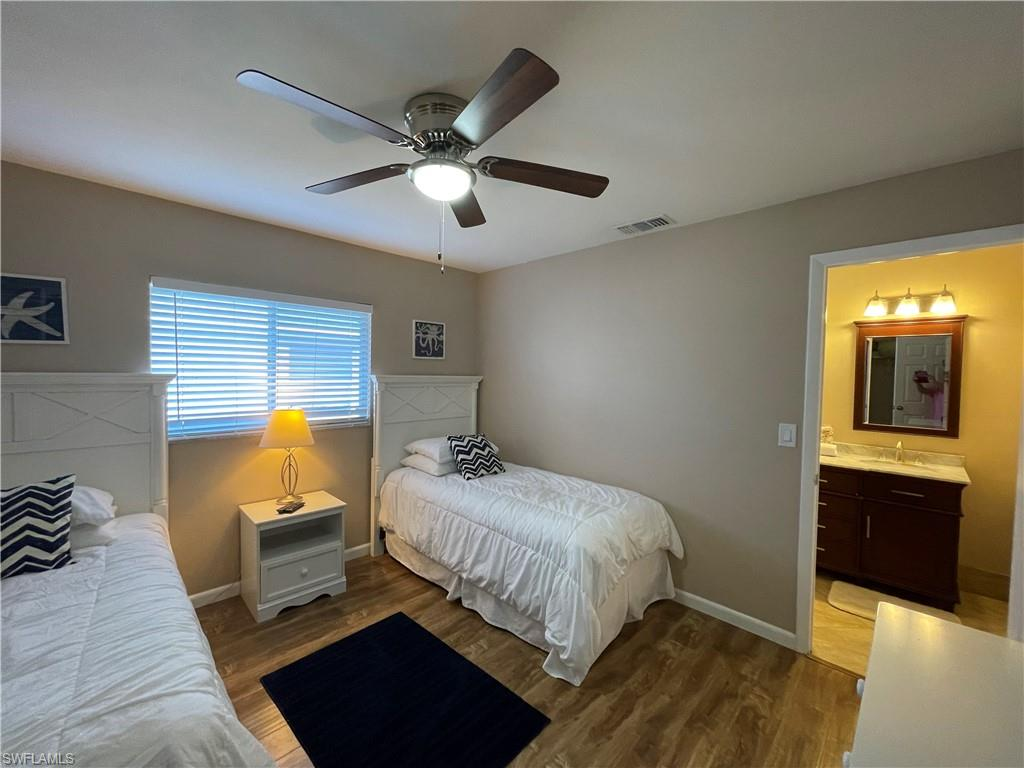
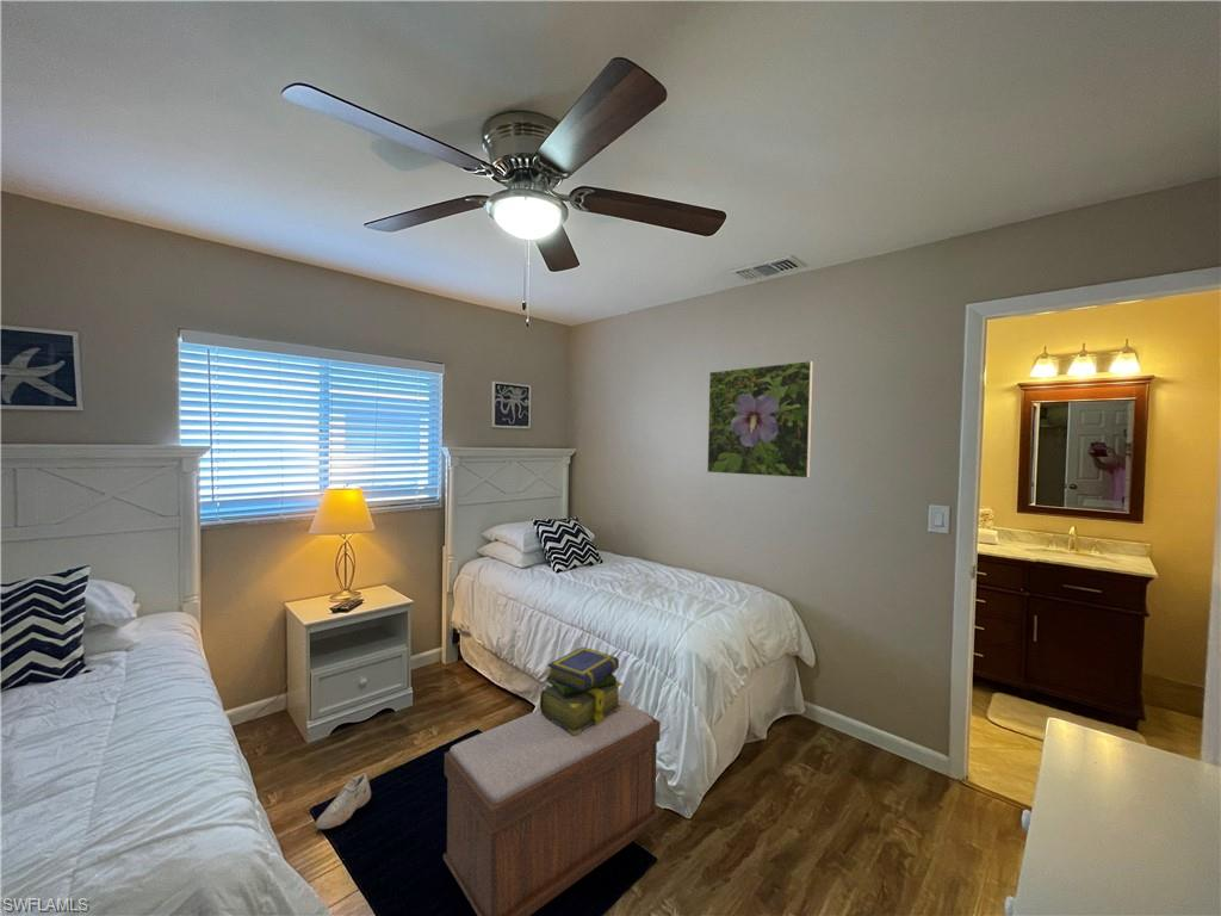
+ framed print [706,360,814,479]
+ shoe [315,772,372,830]
+ bench [442,695,662,916]
+ stack of books [539,645,624,735]
